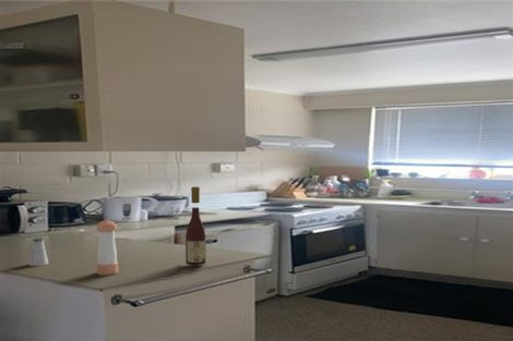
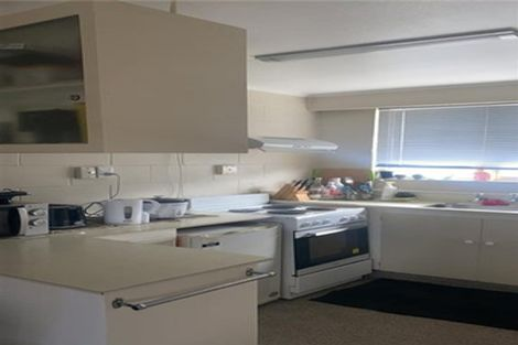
- wine bottle [184,185,207,266]
- saltshaker [28,236,49,267]
- pepper shaker [95,218,119,277]
